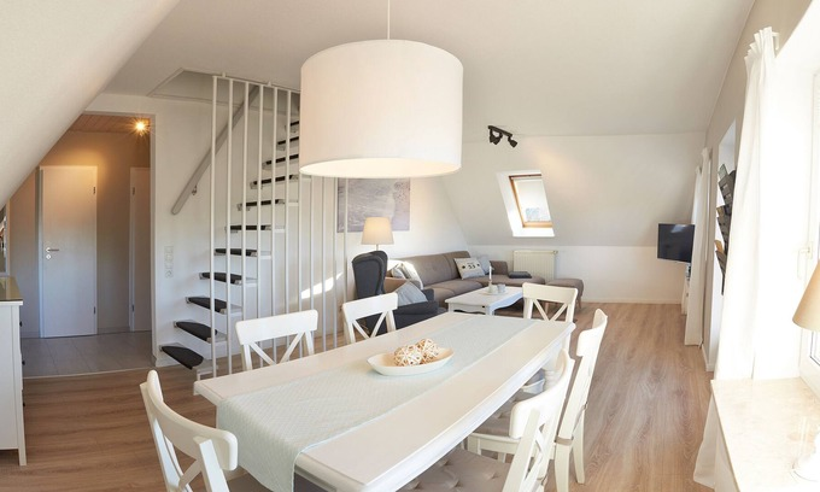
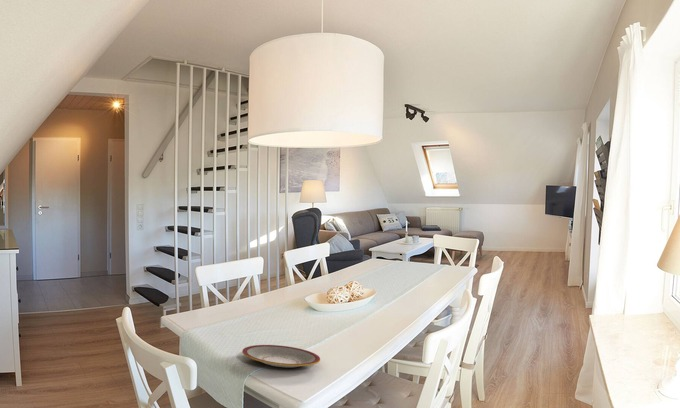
+ plate [241,344,321,368]
